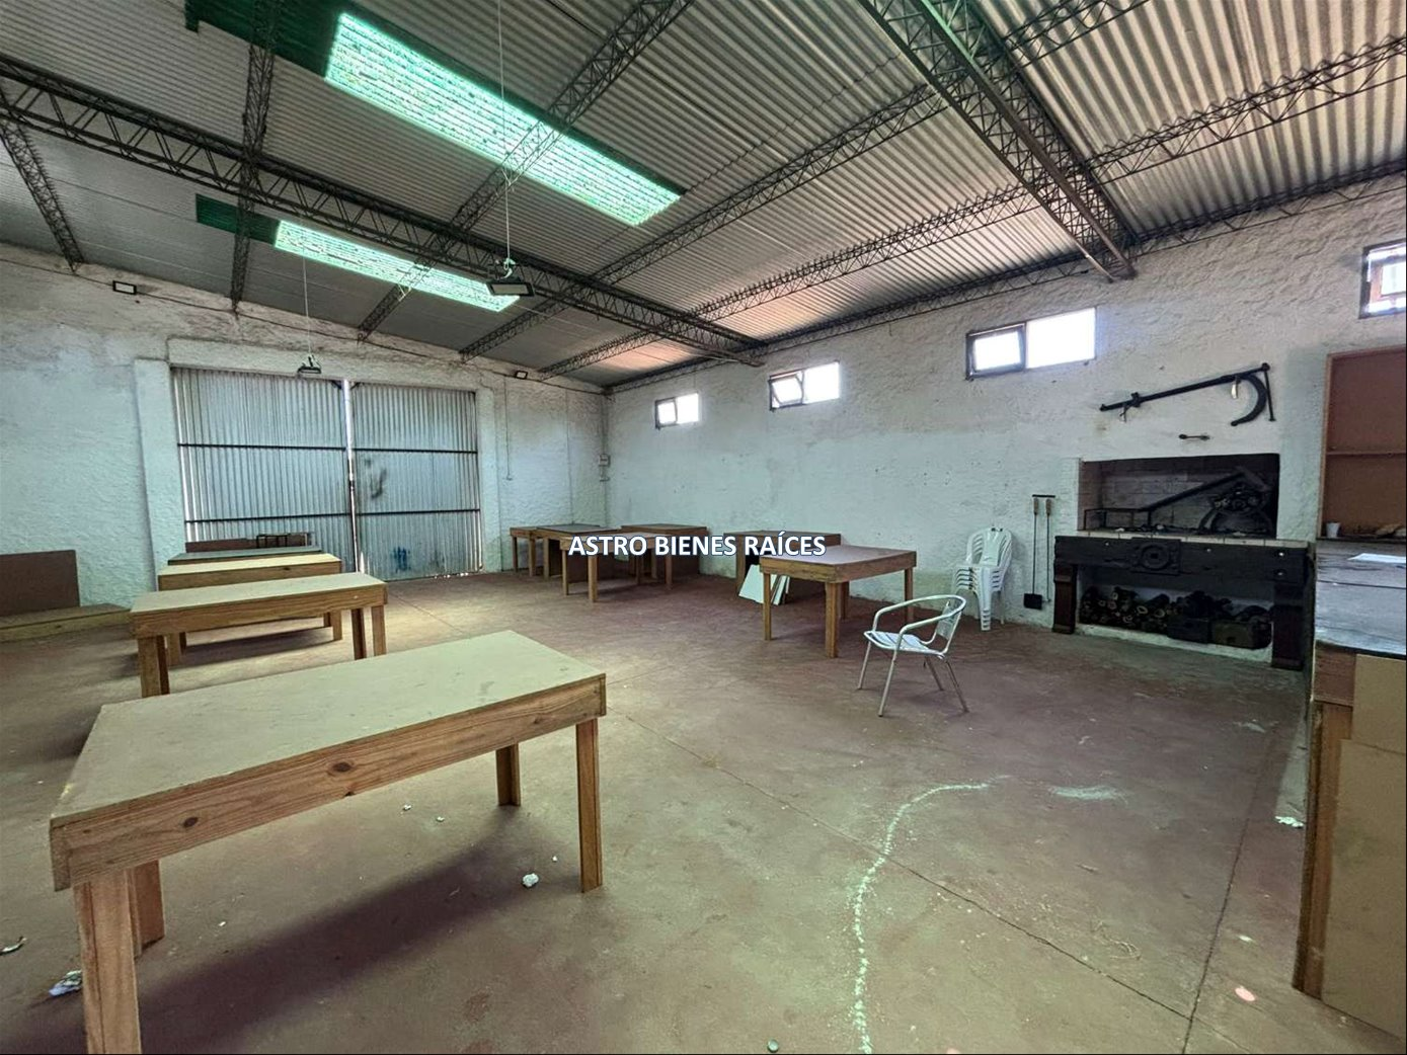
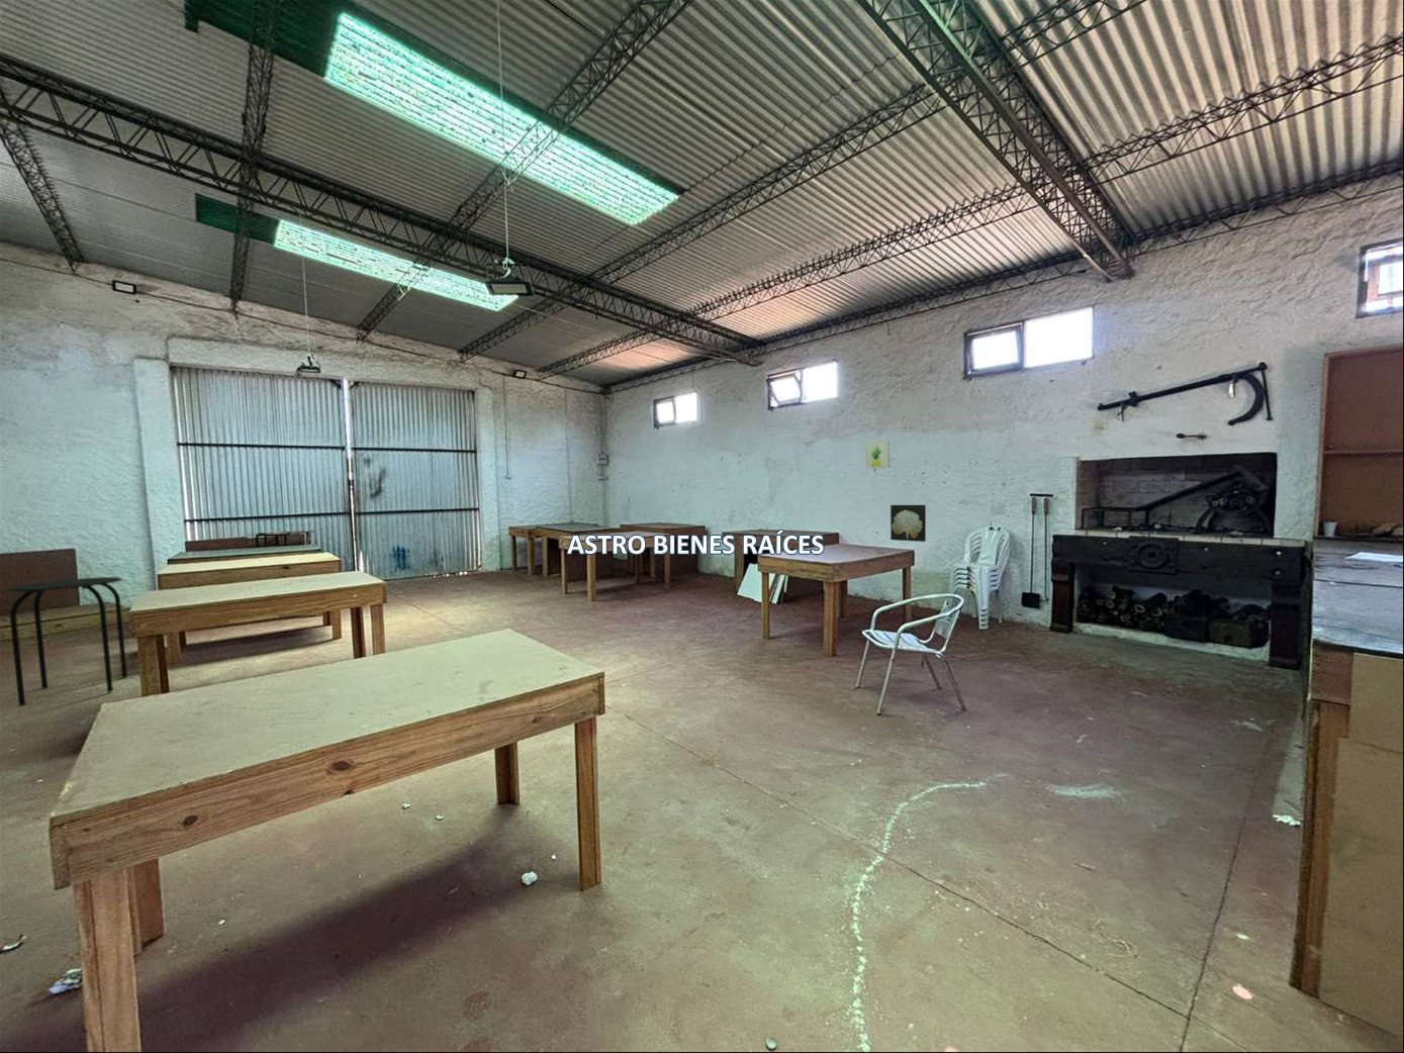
+ wall art [864,439,891,470]
+ wall art [890,504,927,543]
+ stool [4,576,128,708]
